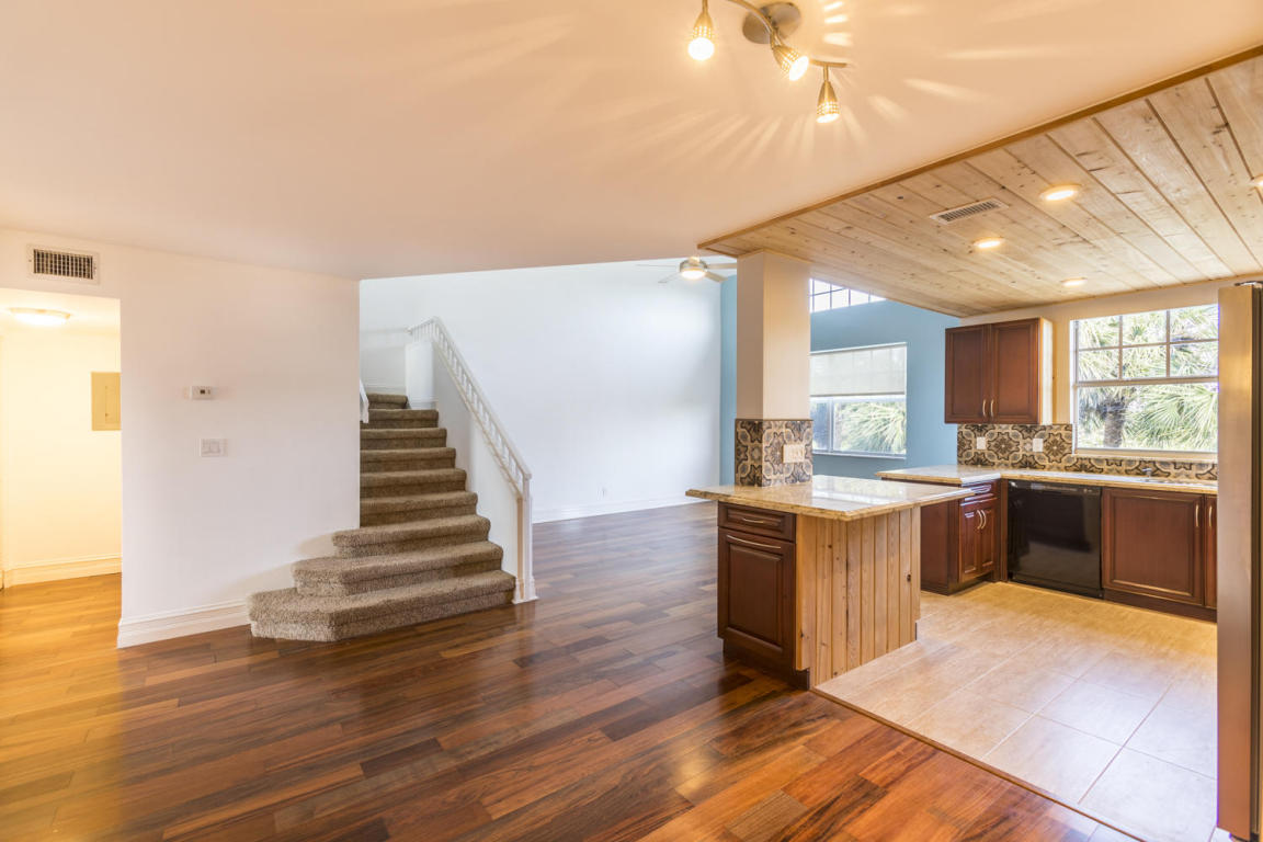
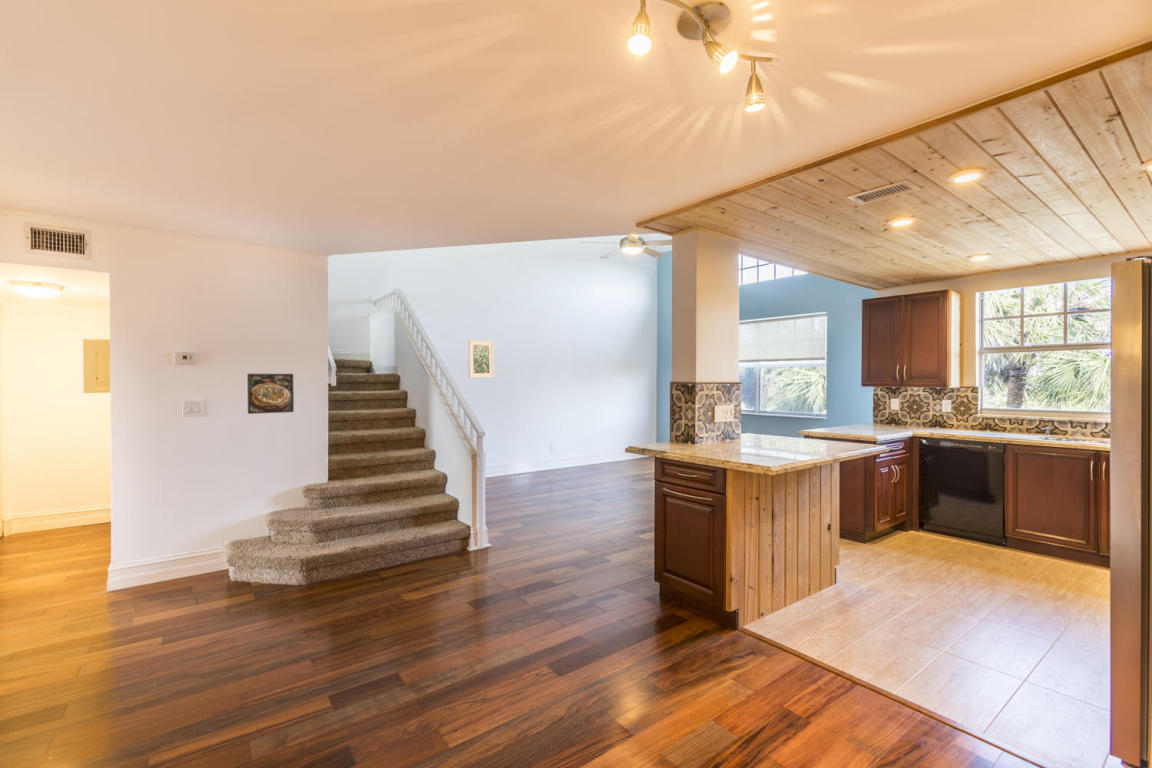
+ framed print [246,373,295,415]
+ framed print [468,339,495,379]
